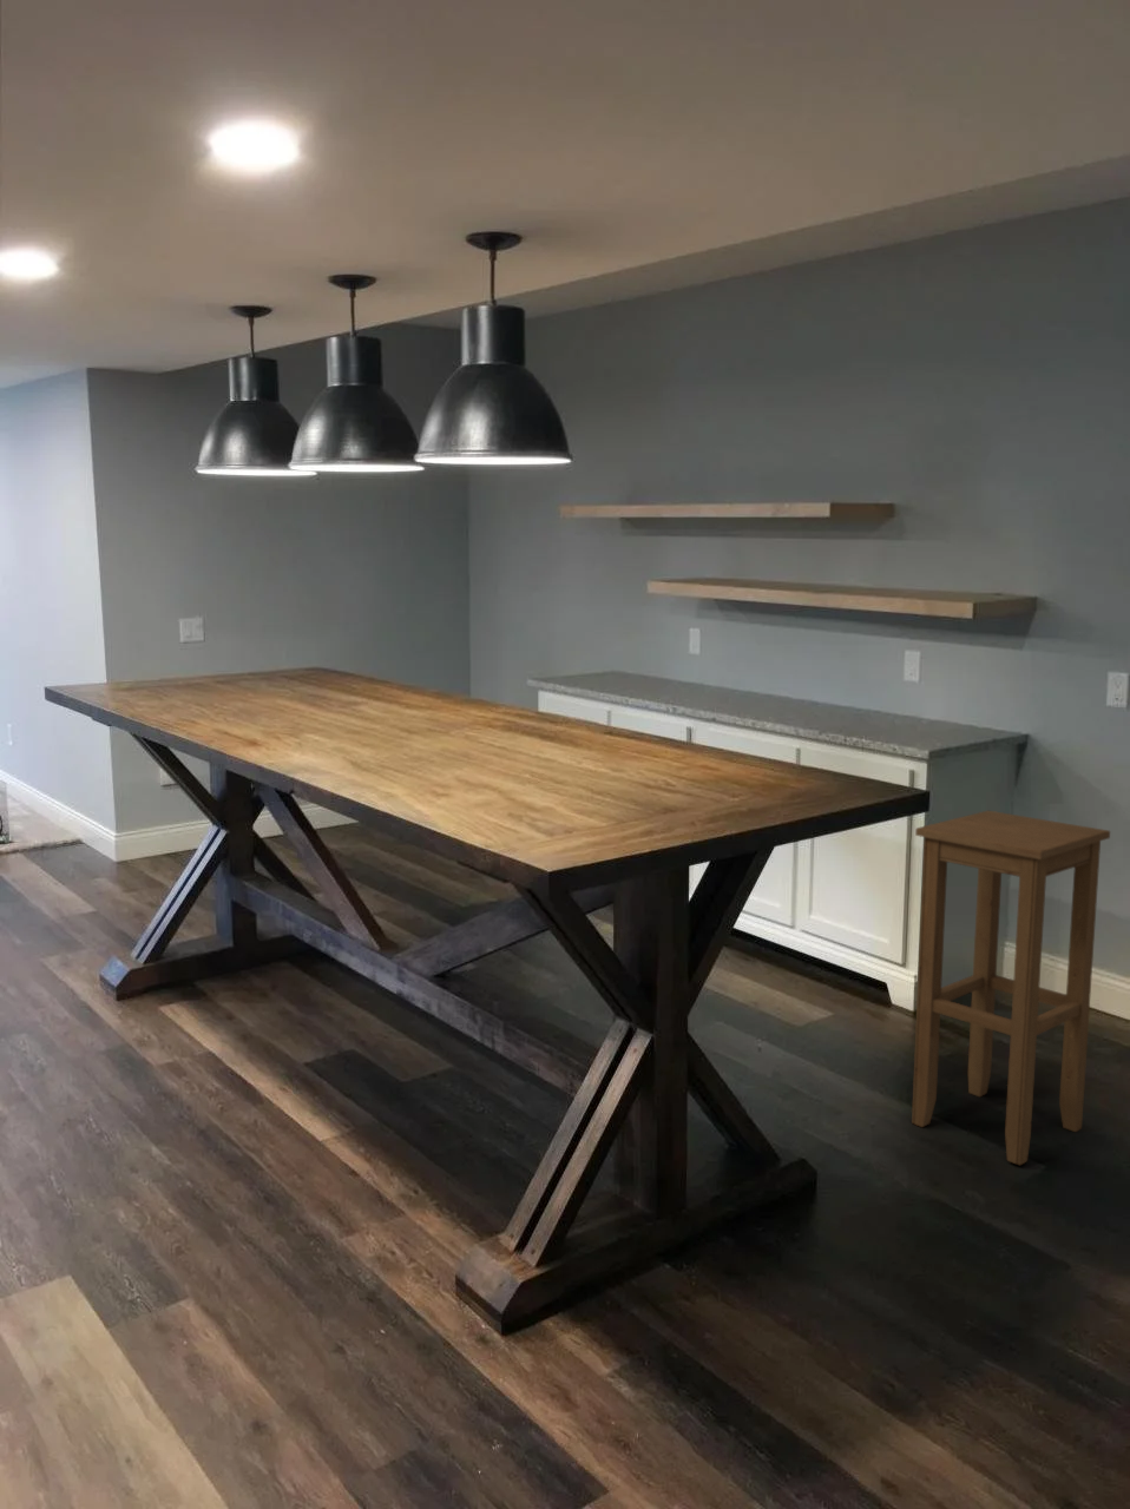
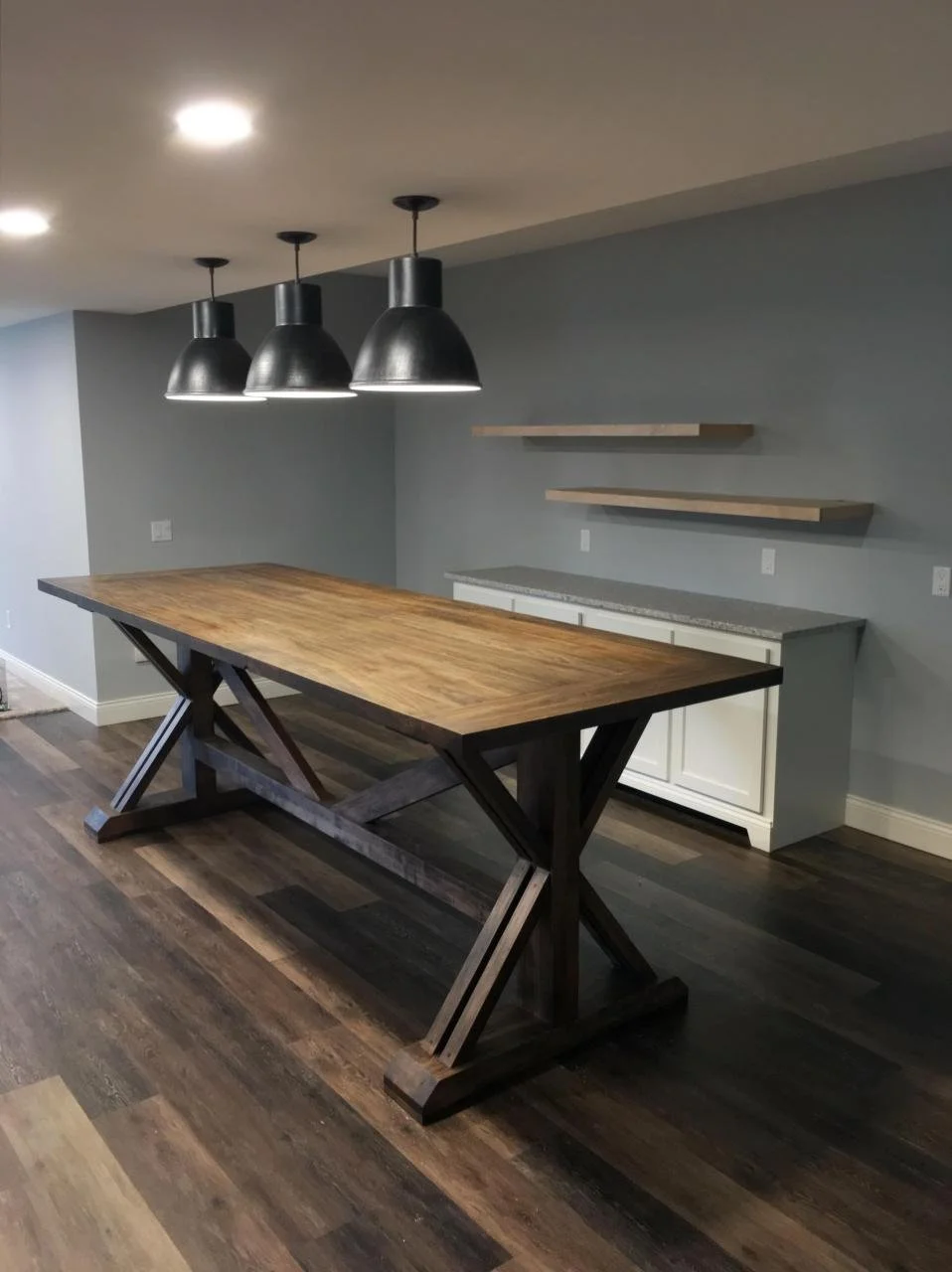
- stool [910,810,1111,1166]
